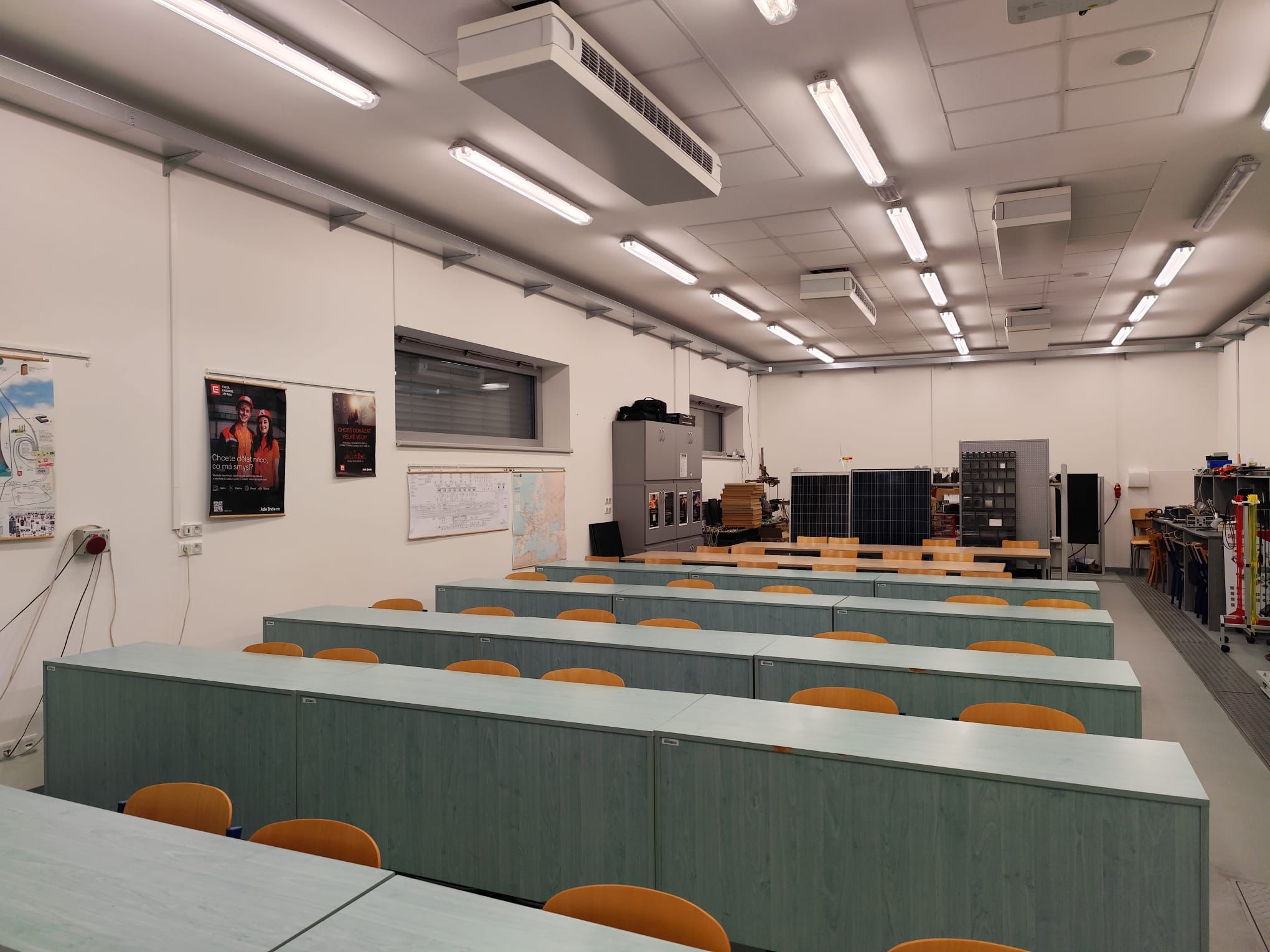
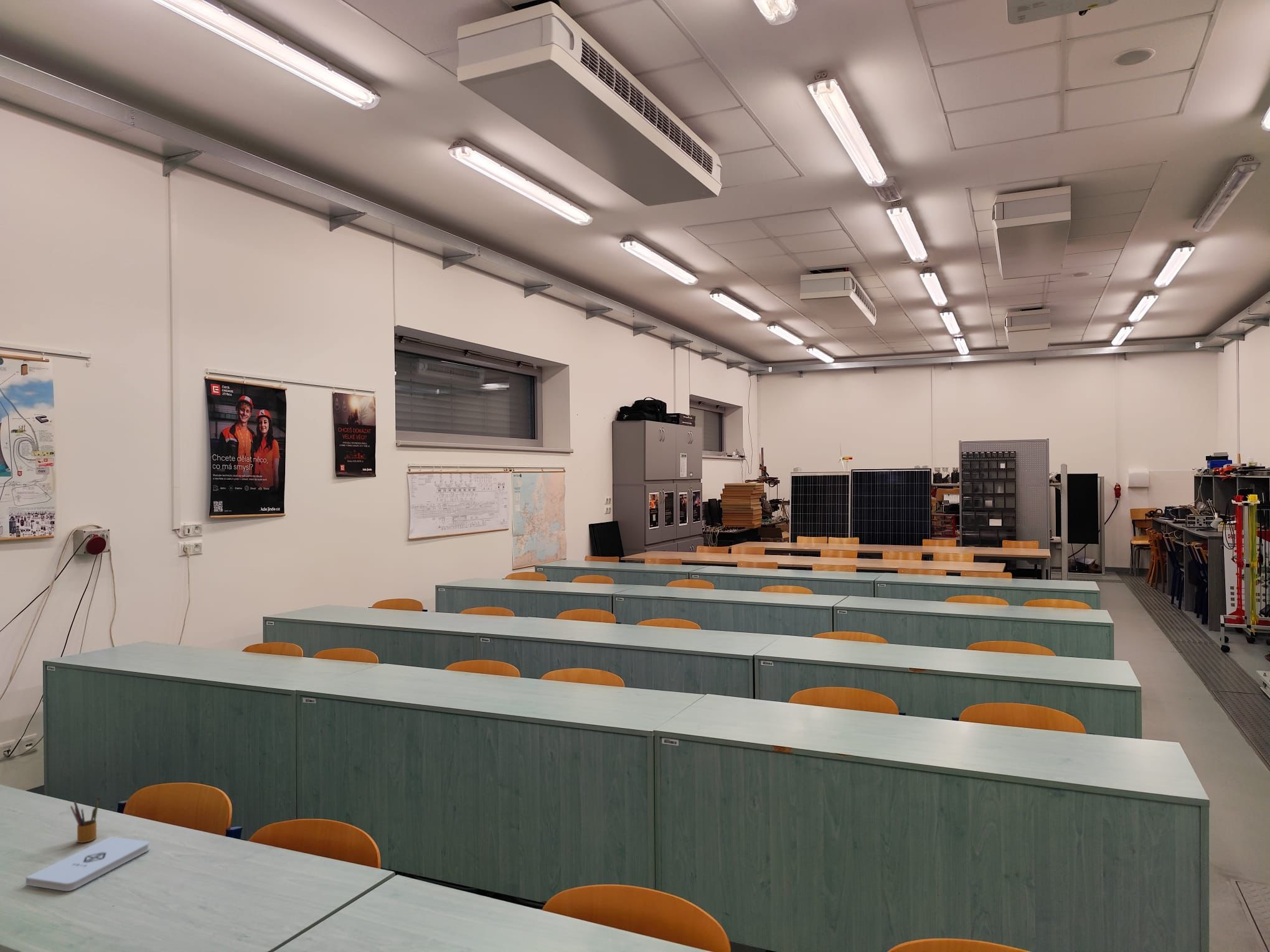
+ notepad [25,836,150,892]
+ pencil box [70,794,101,843]
